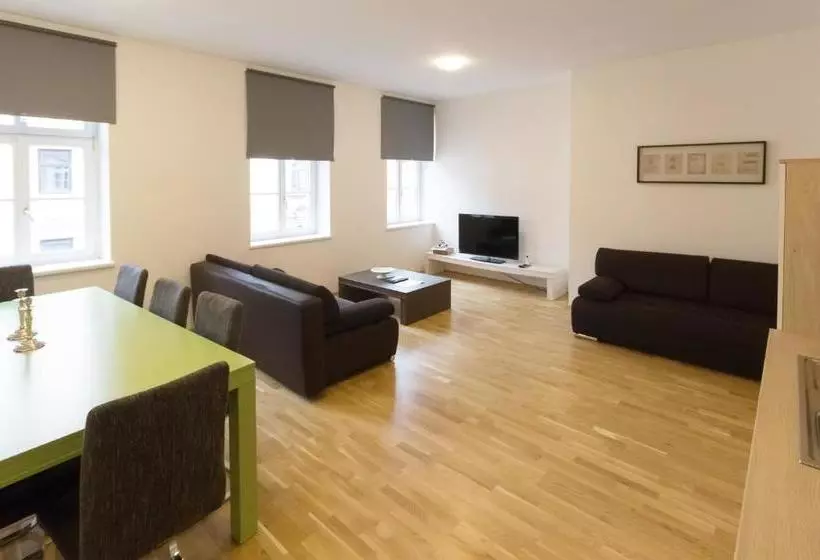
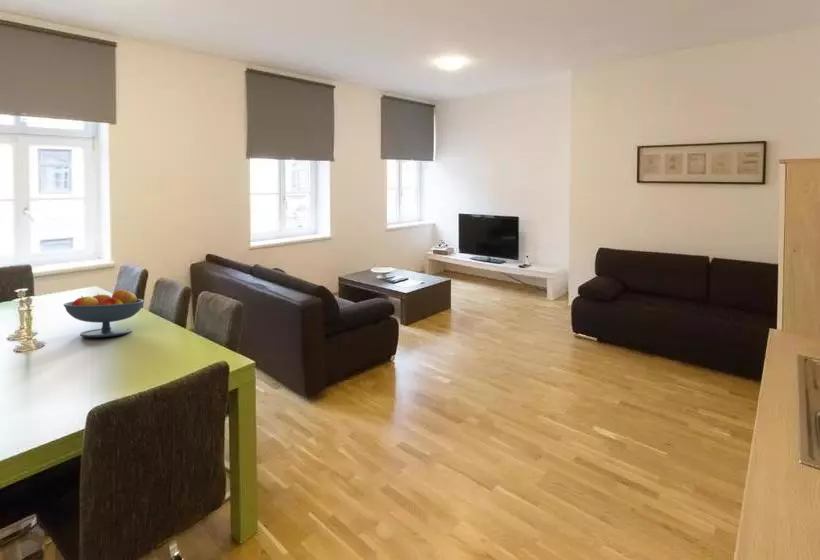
+ fruit bowl [63,289,145,338]
